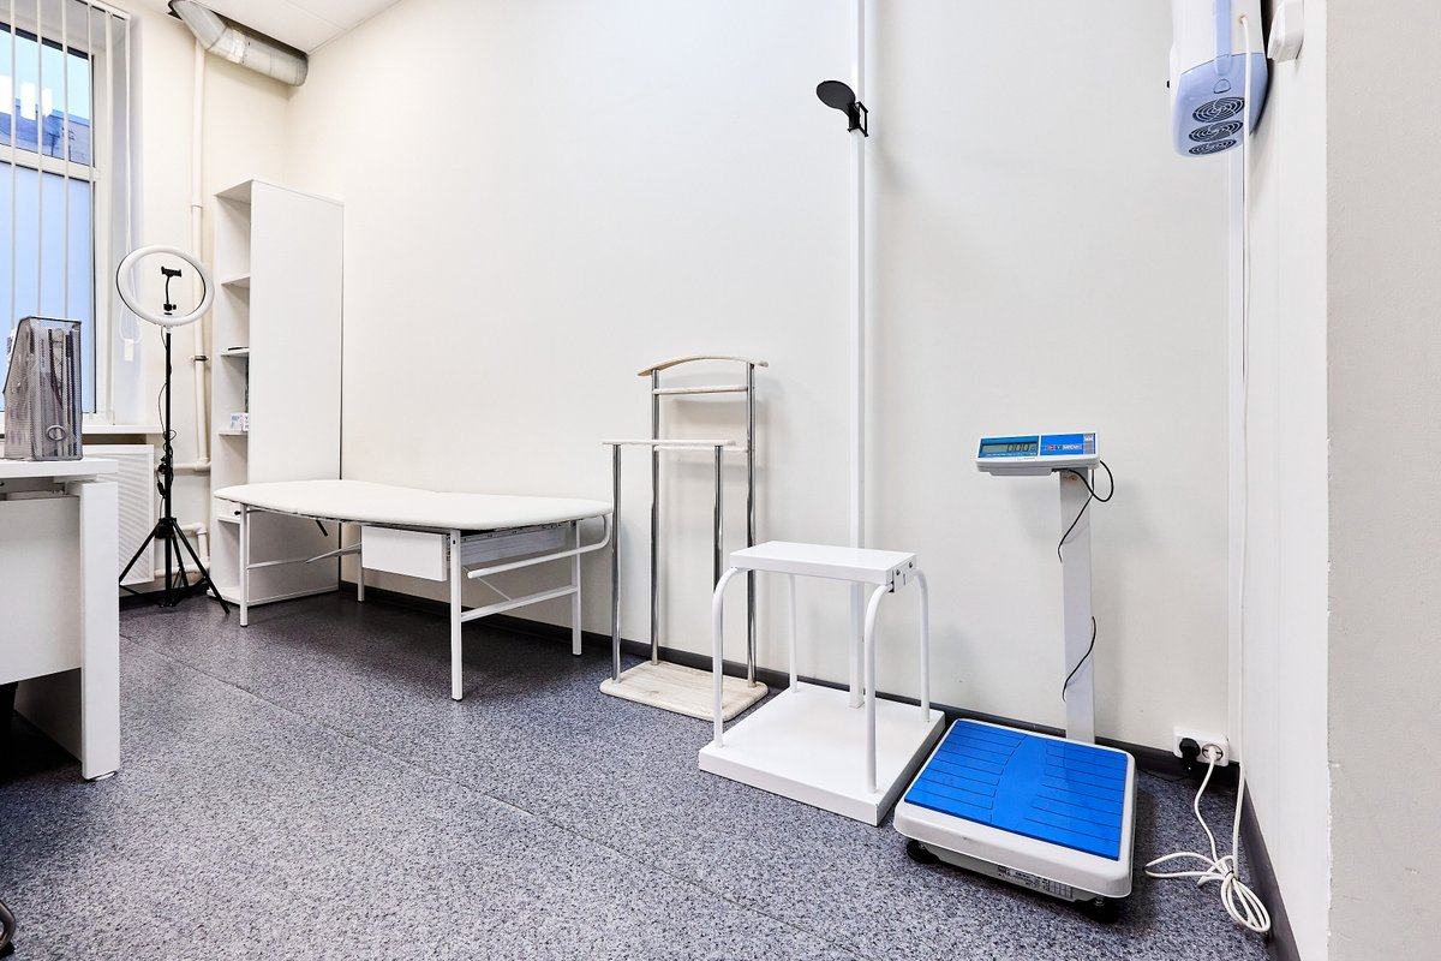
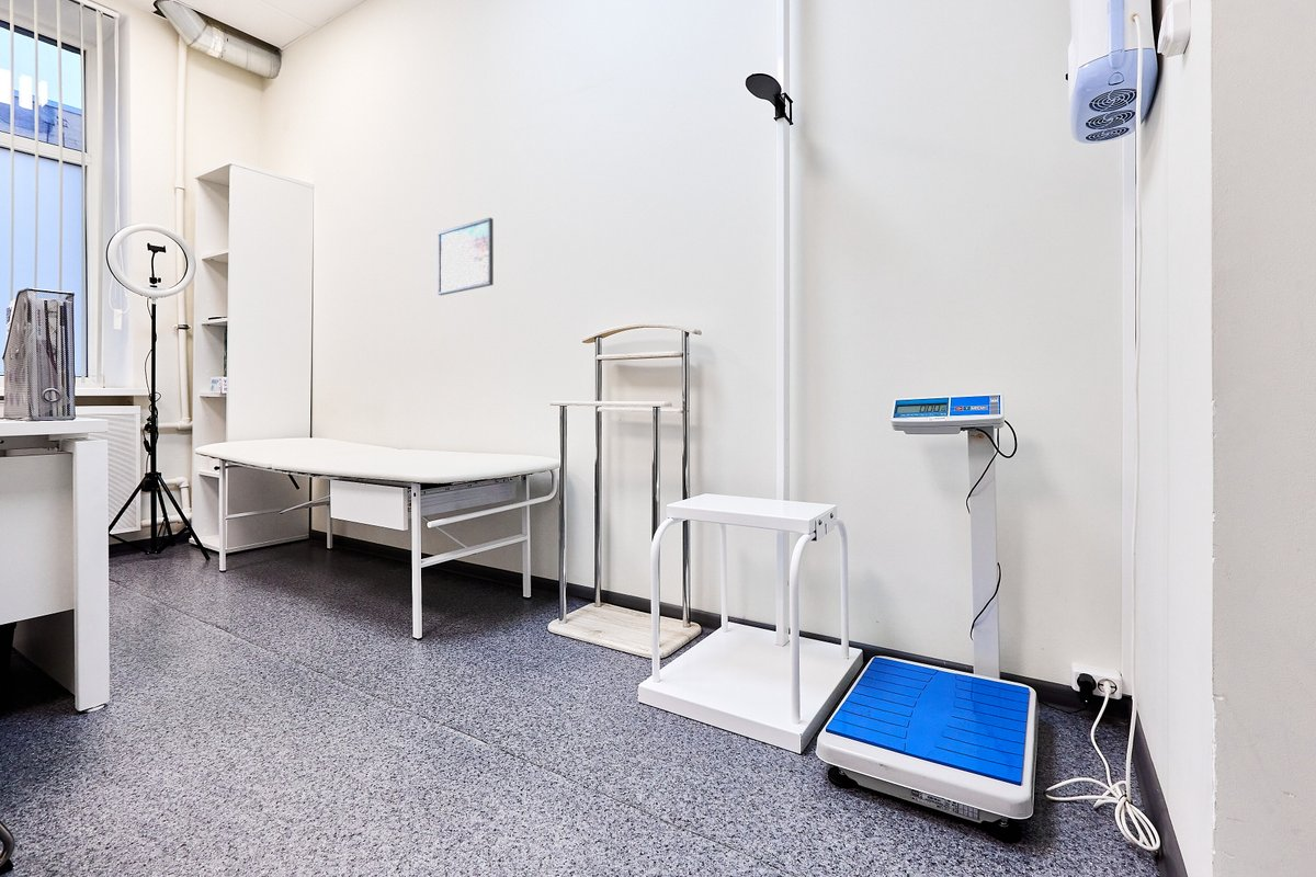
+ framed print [436,216,495,296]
